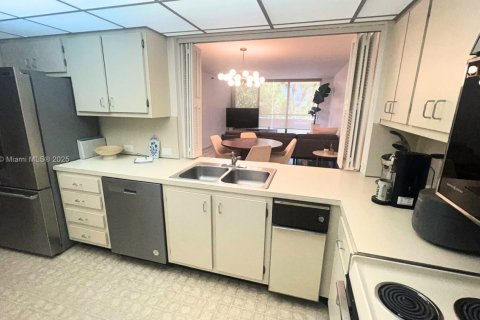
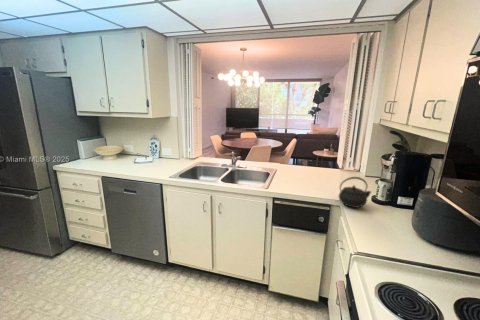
+ kettle [338,176,372,209]
